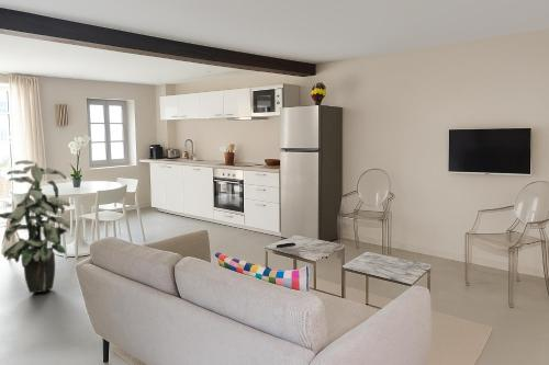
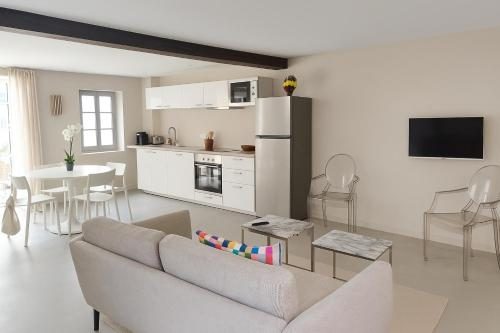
- indoor plant [0,159,71,294]
